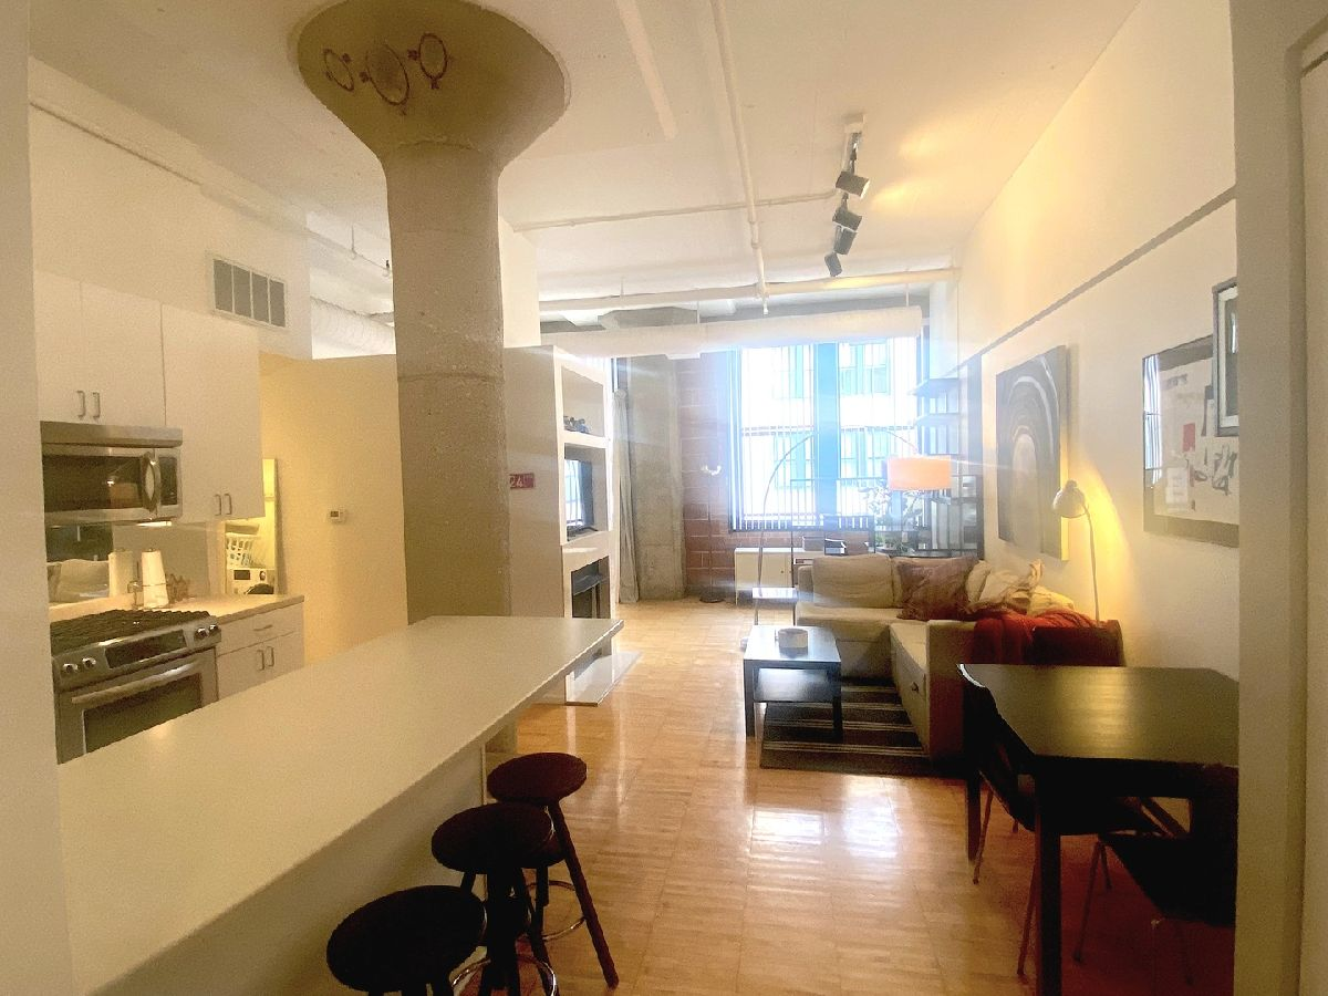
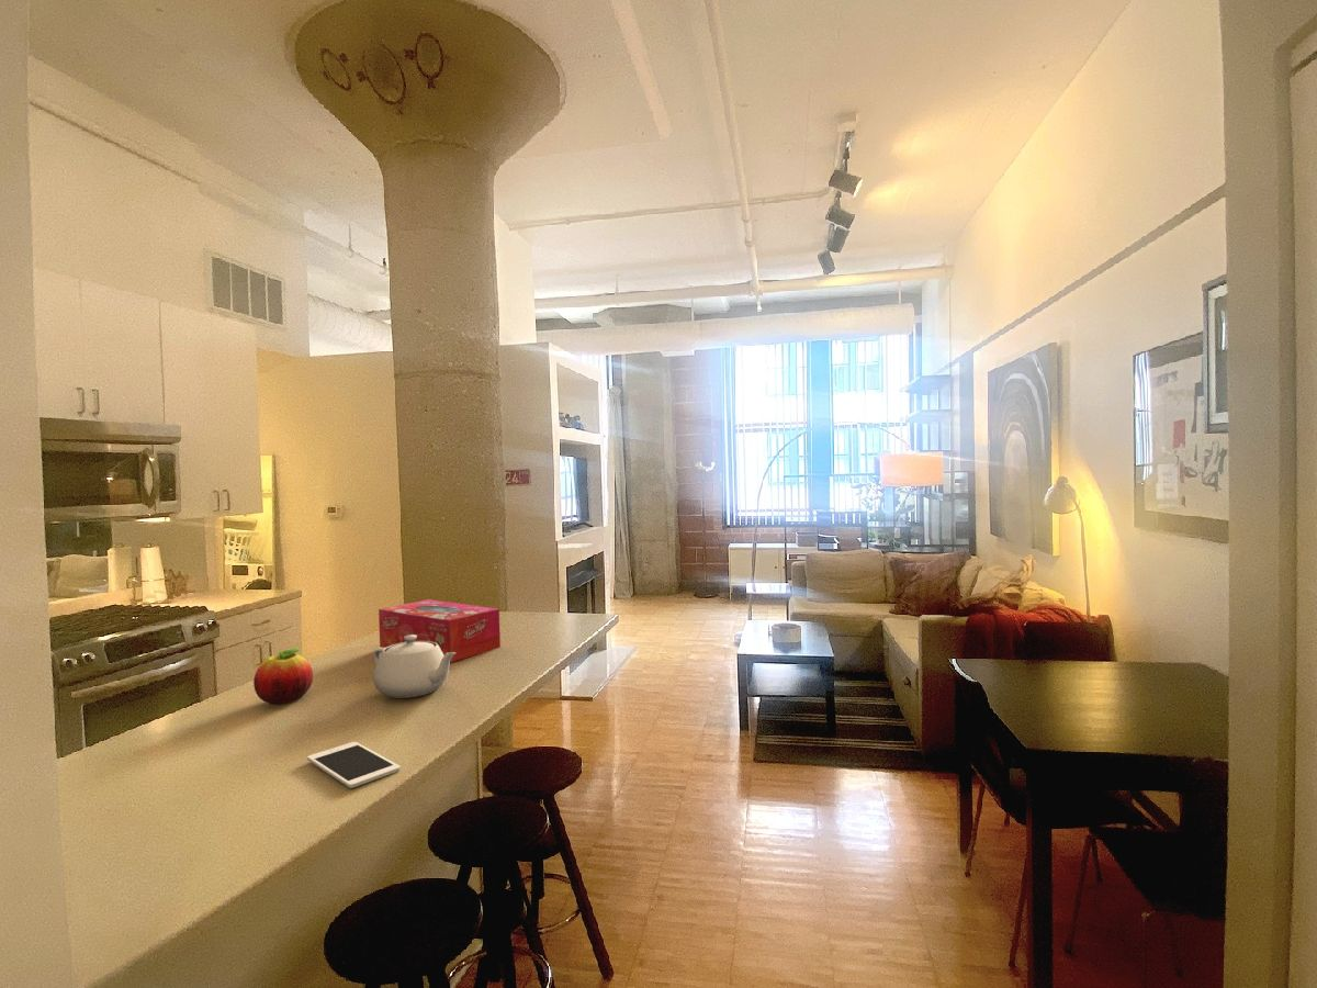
+ tissue box [378,598,502,663]
+ fruit [252,647,314,706]
+ cell phone [306,741,402,789]
+ teapot [372,635,455,699]
